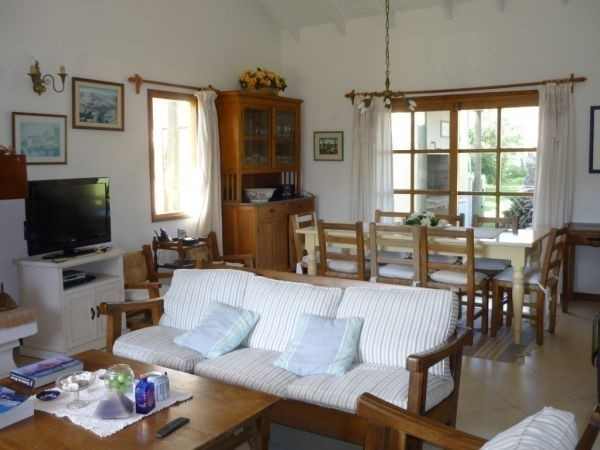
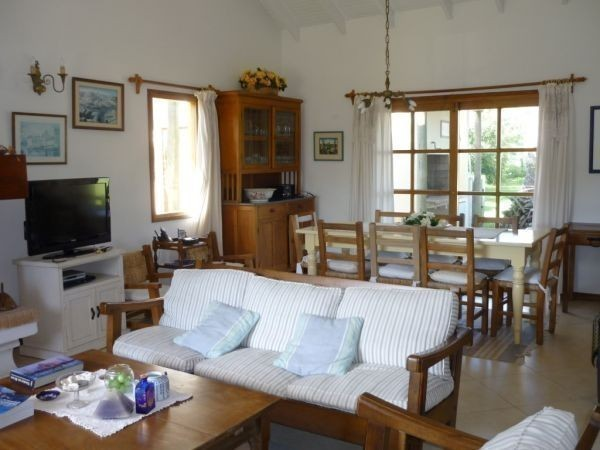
- remote control [155,416,191,438]
